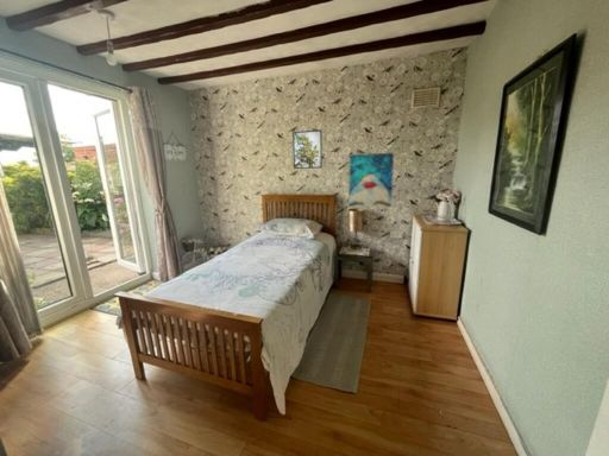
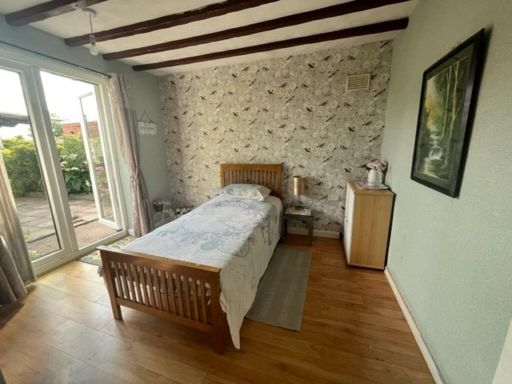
- wall art [347,152,395,209]
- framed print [291,129,324,170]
